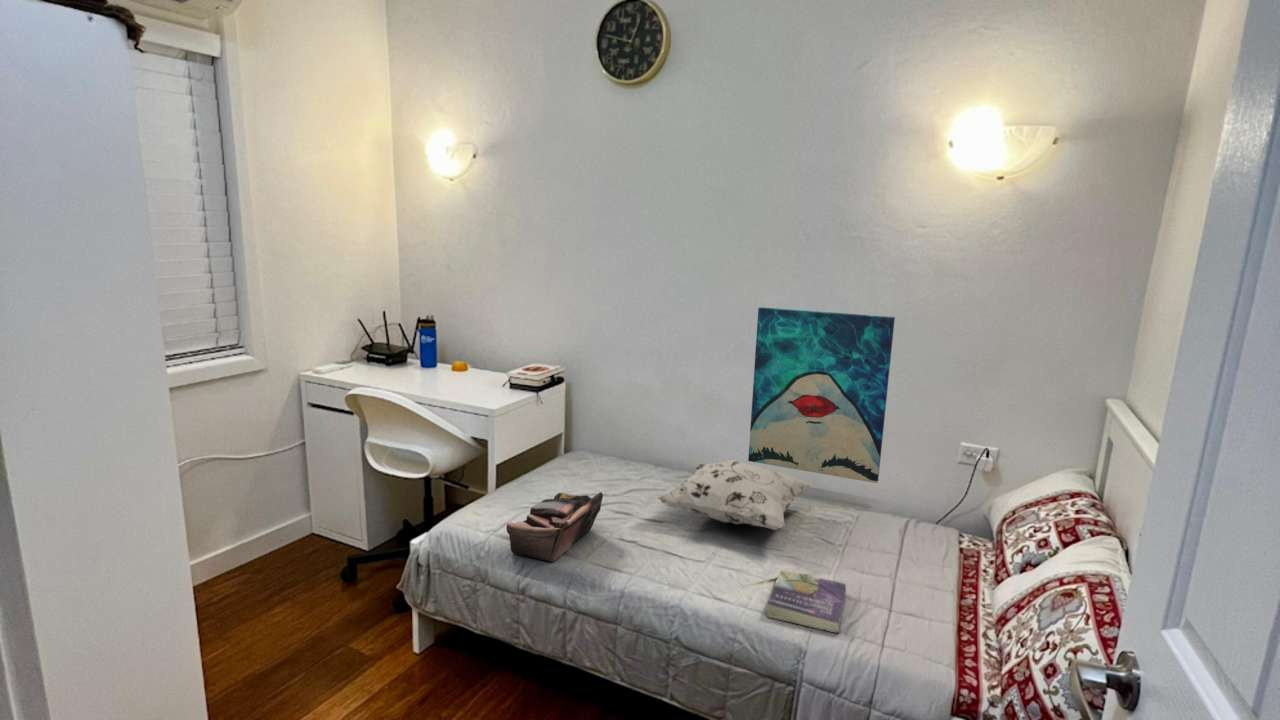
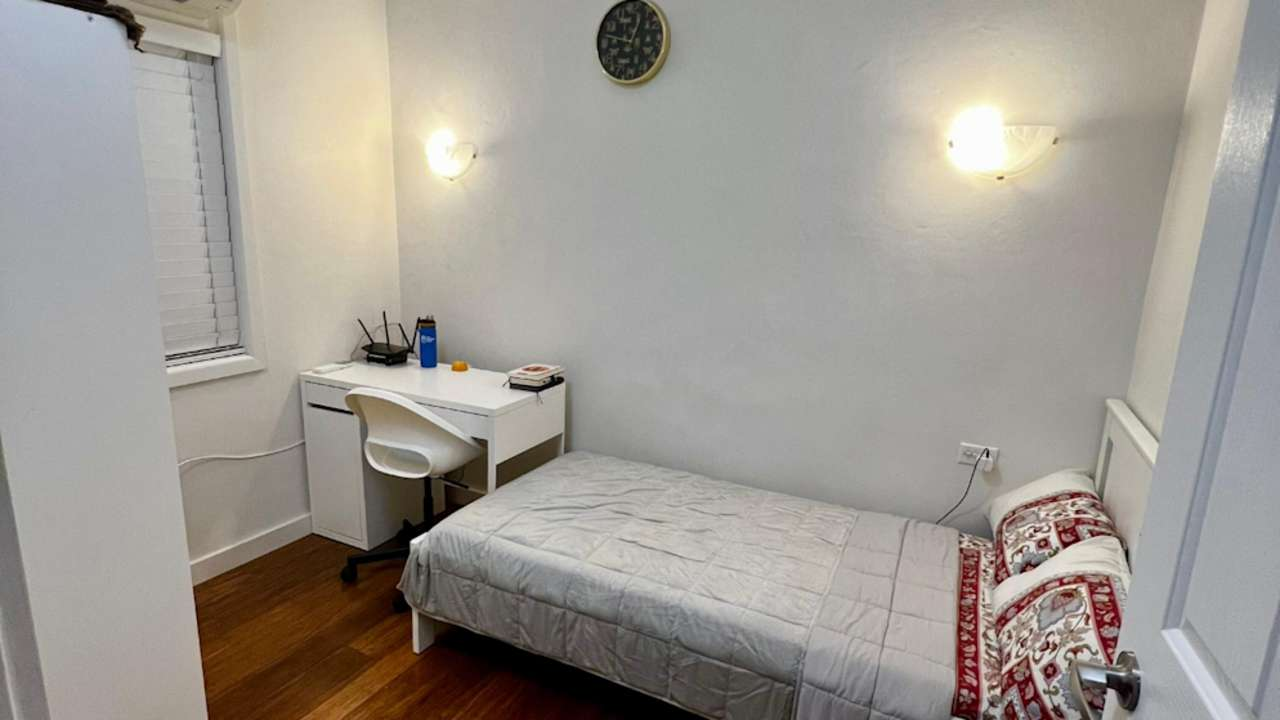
- book [766,570,847,634]
- decorative pillow [655,459,813,531]
- tote bag [506,491,604,563]
- wall art [747,306,896,484]
